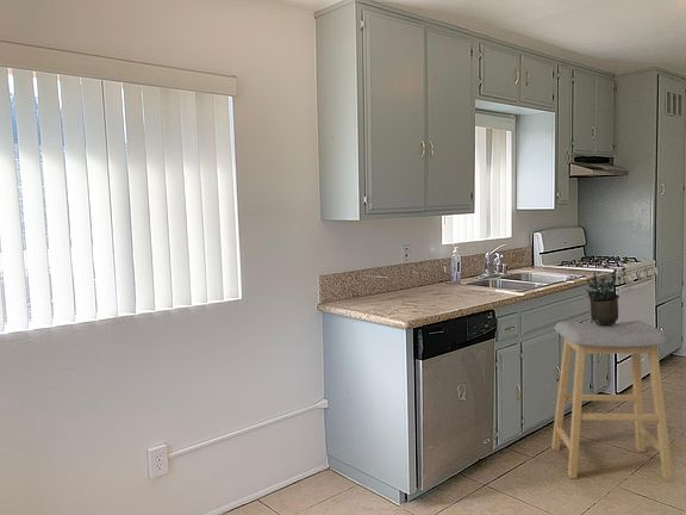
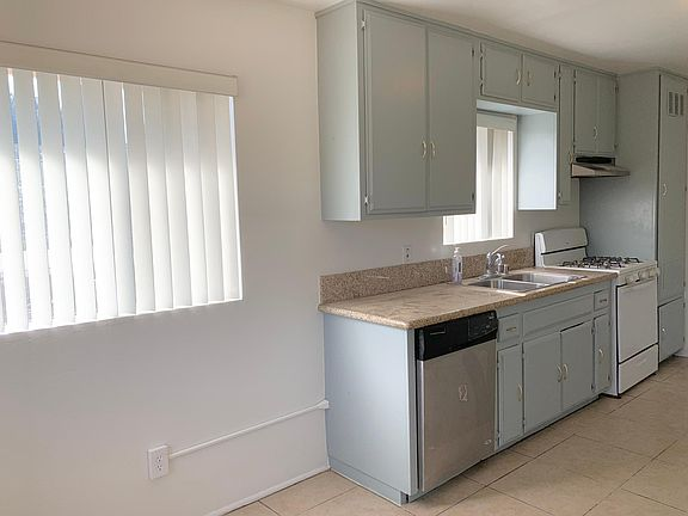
- potted plant [585,260,628,325]
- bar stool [550,319,674,482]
